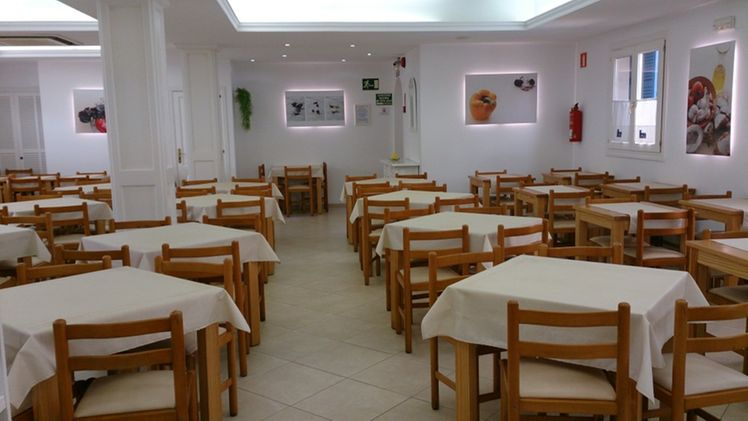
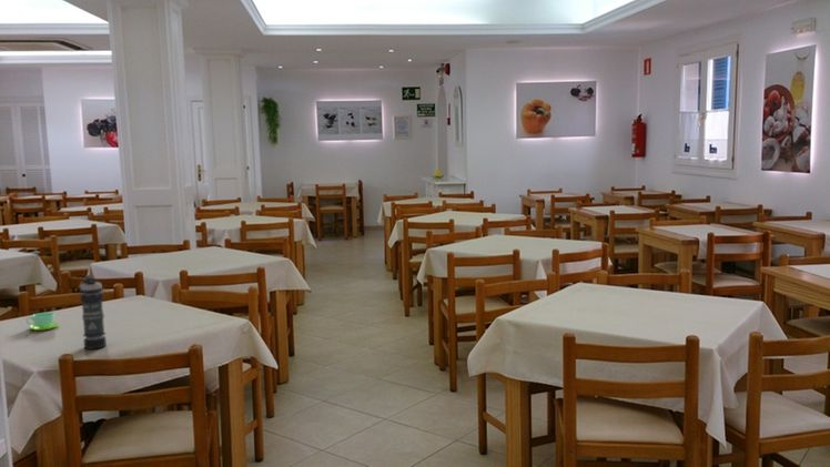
+ cup [26,312,60,332]
+ smoke grenade [78,274,108,351]
